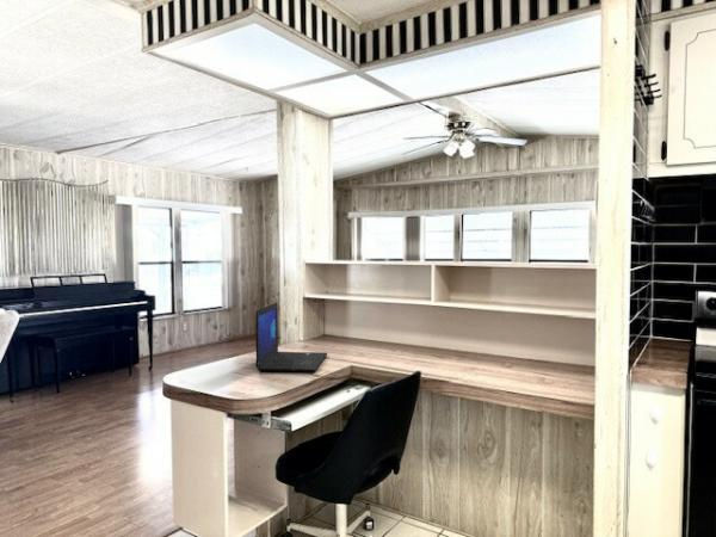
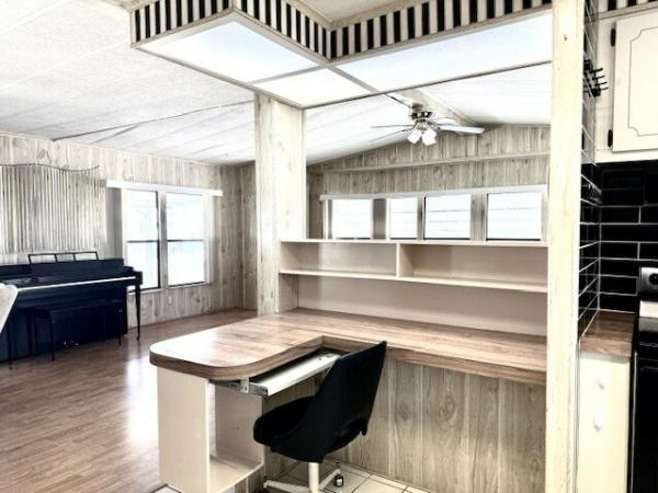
- laptop [254,302,328,372]
